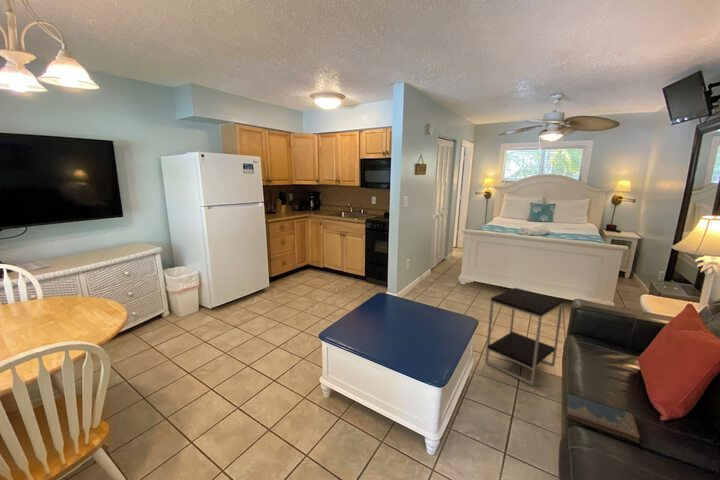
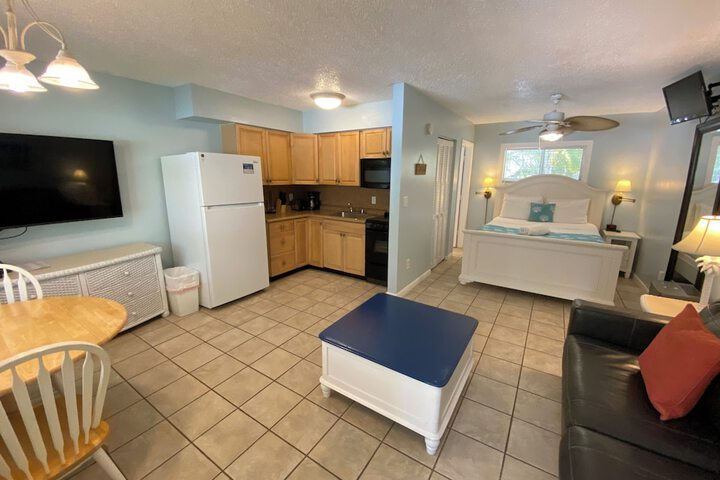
- side table [484,287,564,386]
- hardcover book [565,392,641,444]
